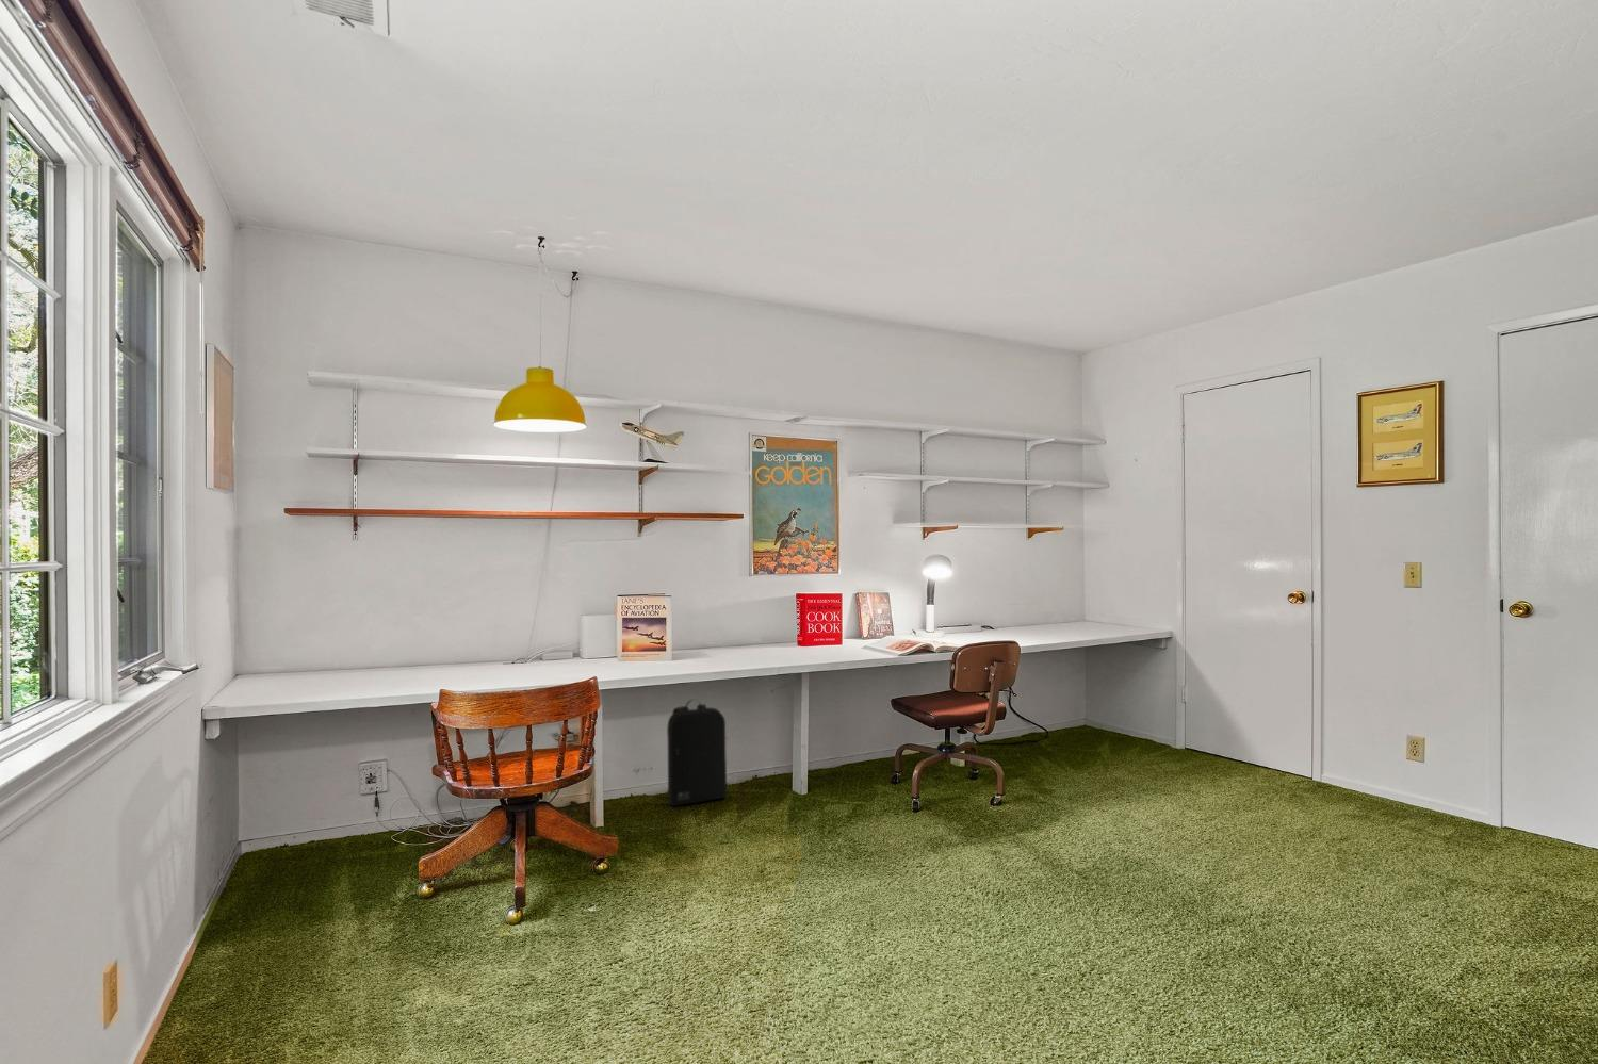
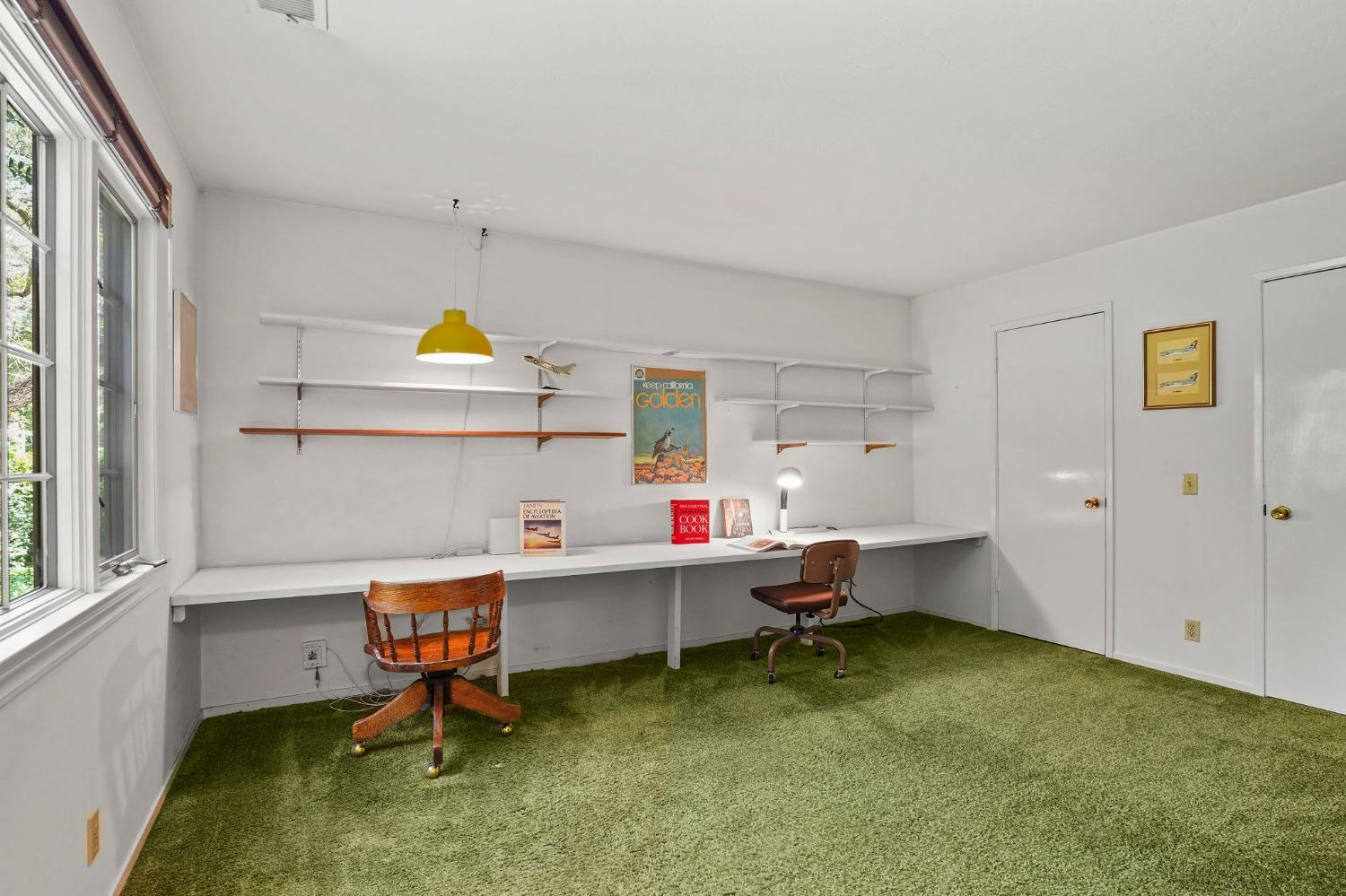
- backpack [666,697,728,808]
